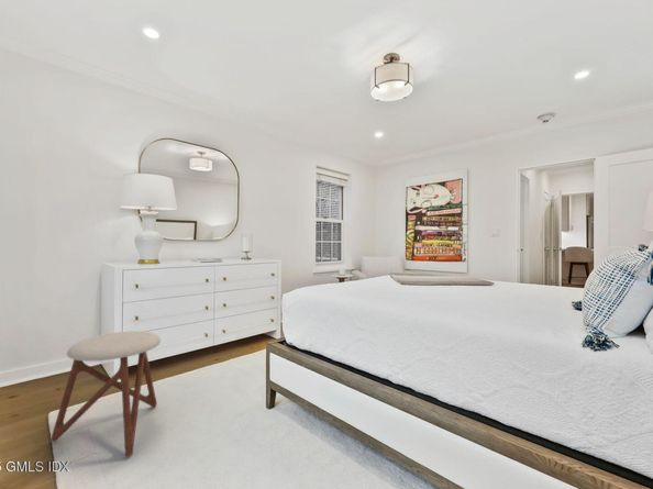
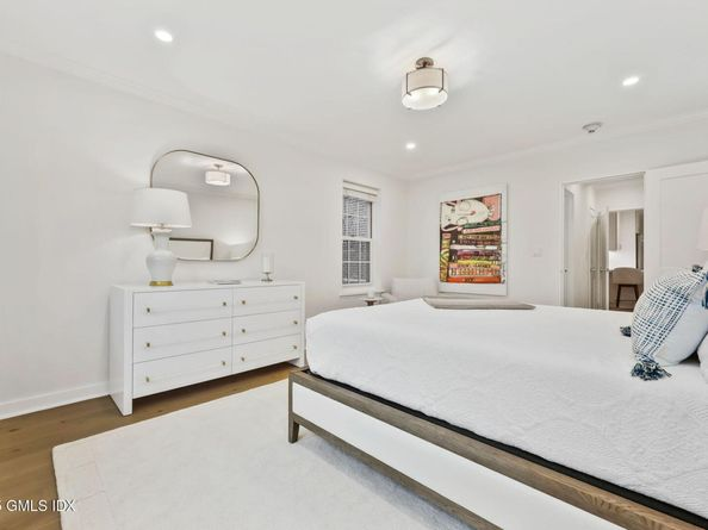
- stool [49,330,162,458]
